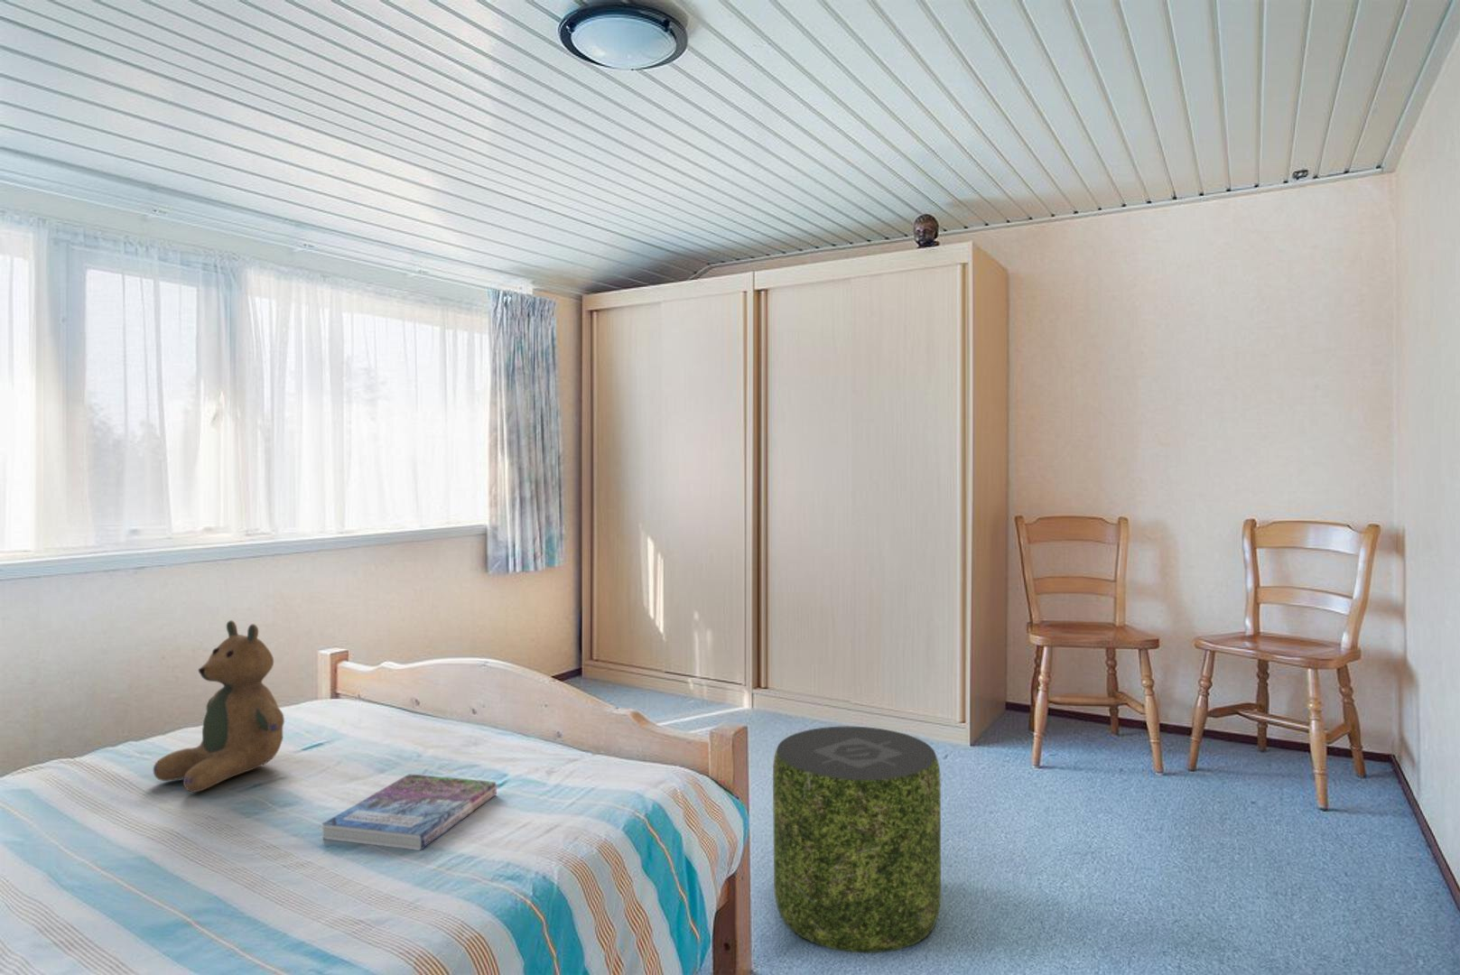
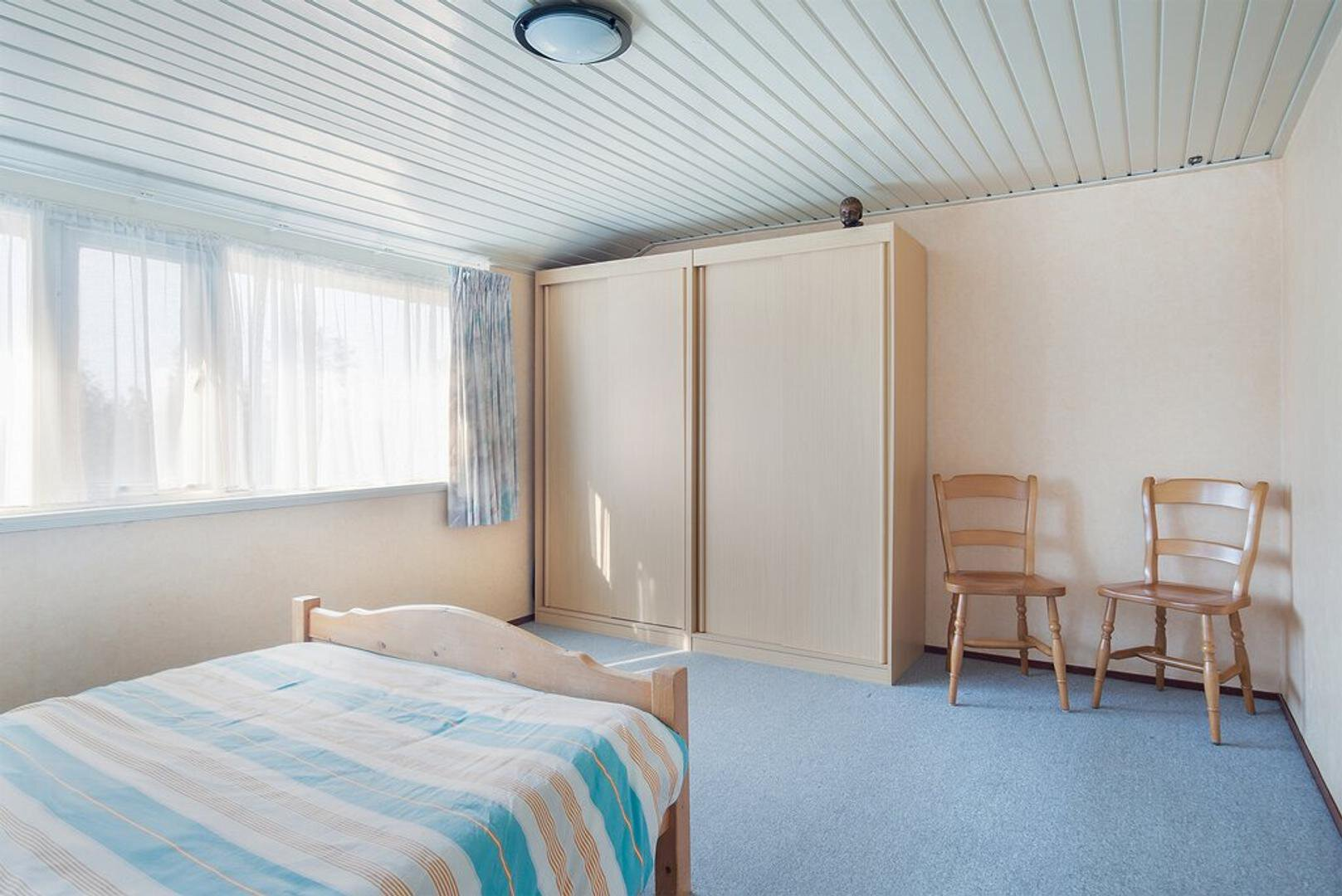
- book [321,773,497,851]
- teddy bear [152,619,285,793]
- pouf [772,726,942,954]
